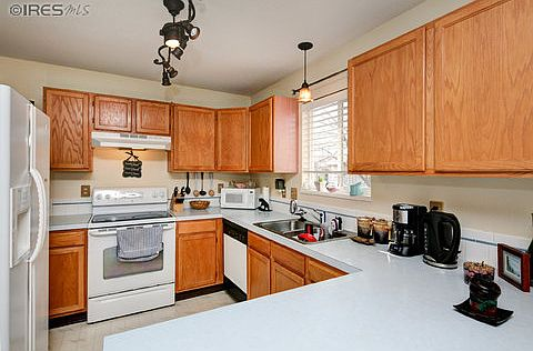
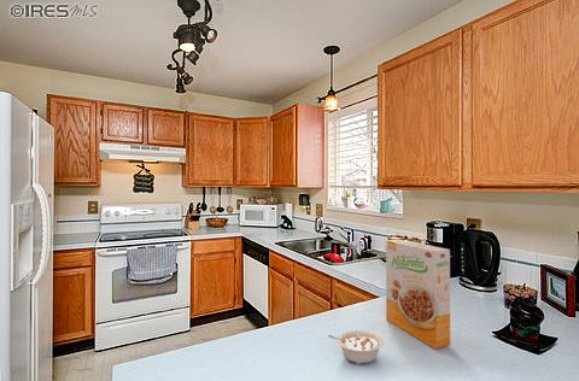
+ cereal box [385,239,451,350]
+ legume [327,329,385,365]
